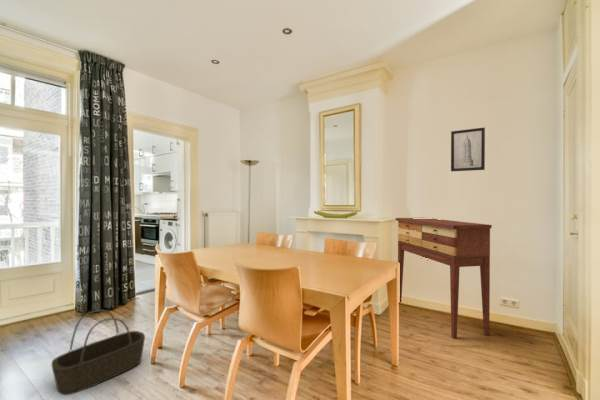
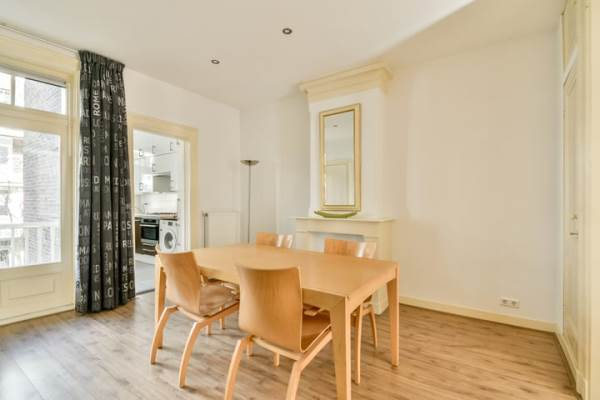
- basket [50,309,146,396]
- wall art [450,127,486,172]
- console table [395,217,493,340]
